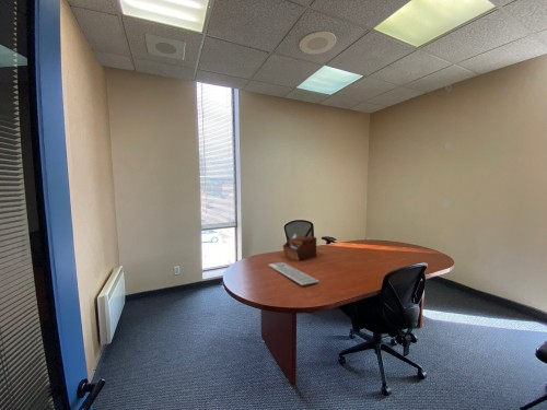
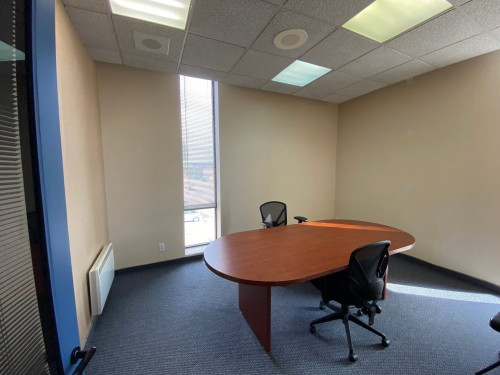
- keyboard [268,261,319,286]
- sewing box [282,235,317,261]
